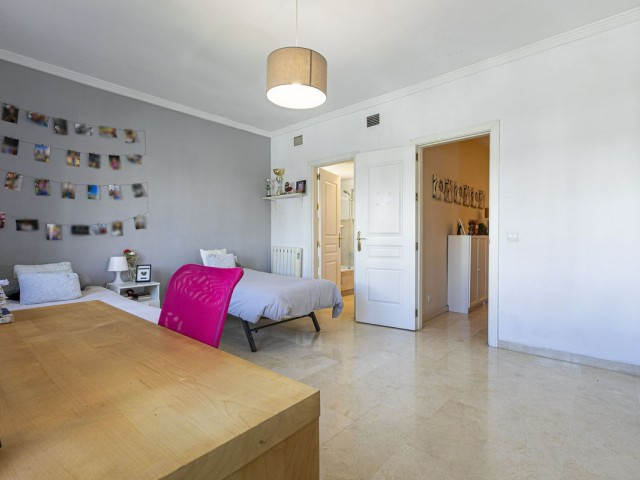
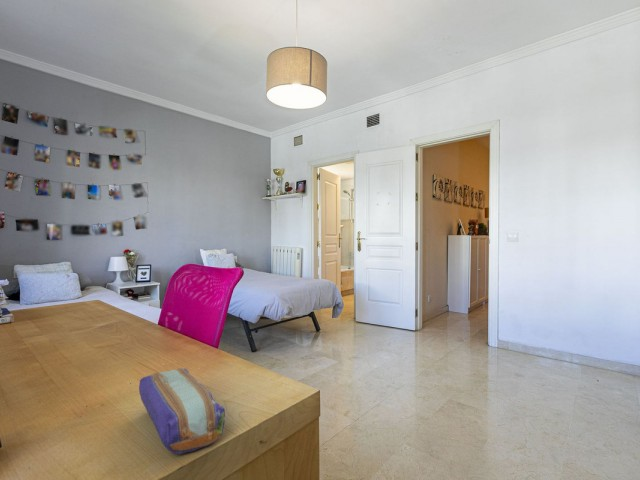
+ pencil case [138,367,226,455]
